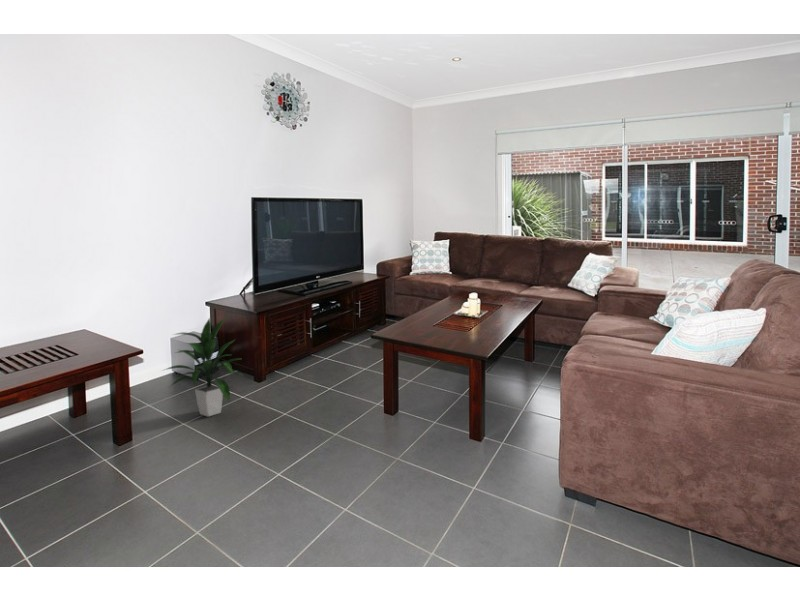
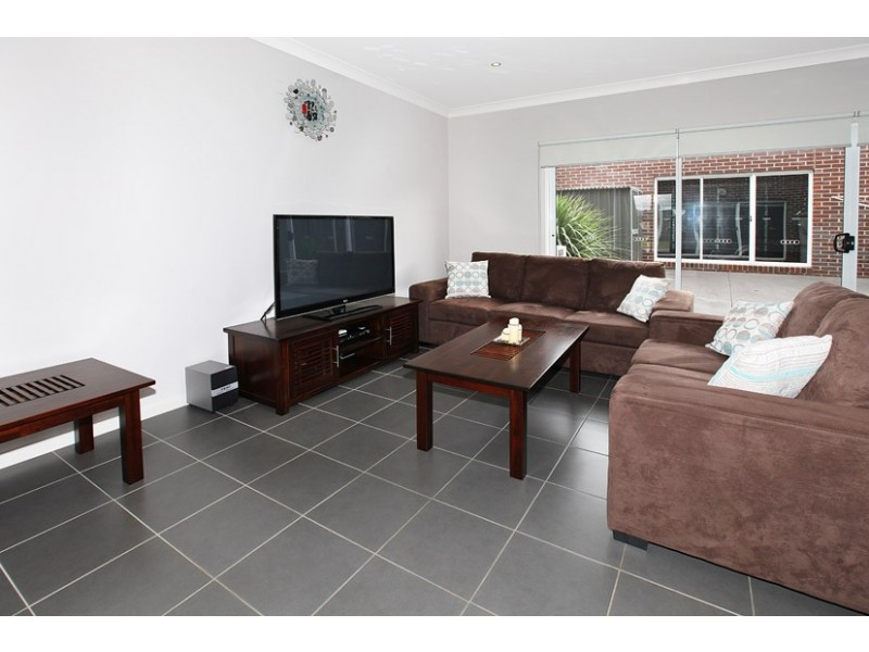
- indoor plant [161,315,243,417]
